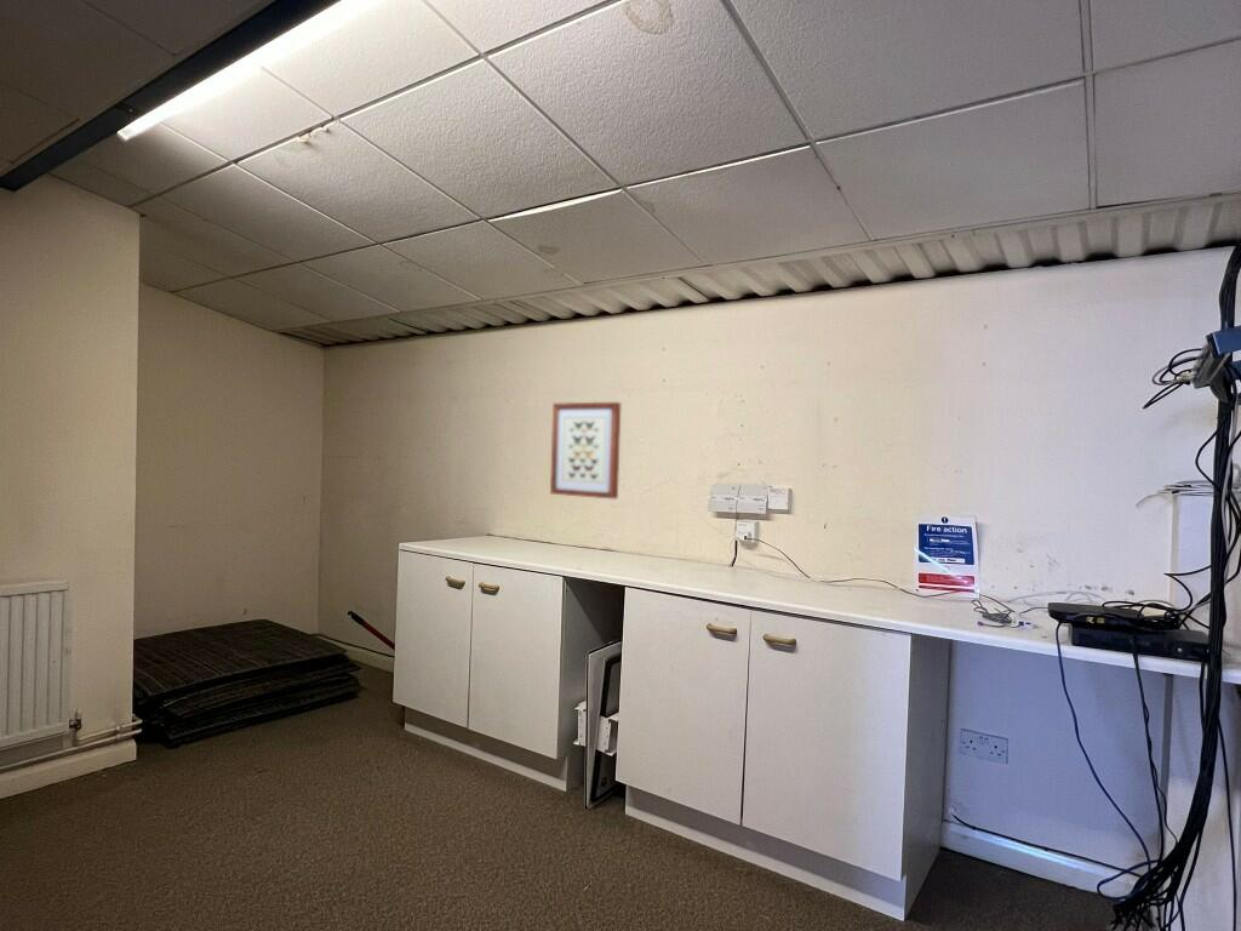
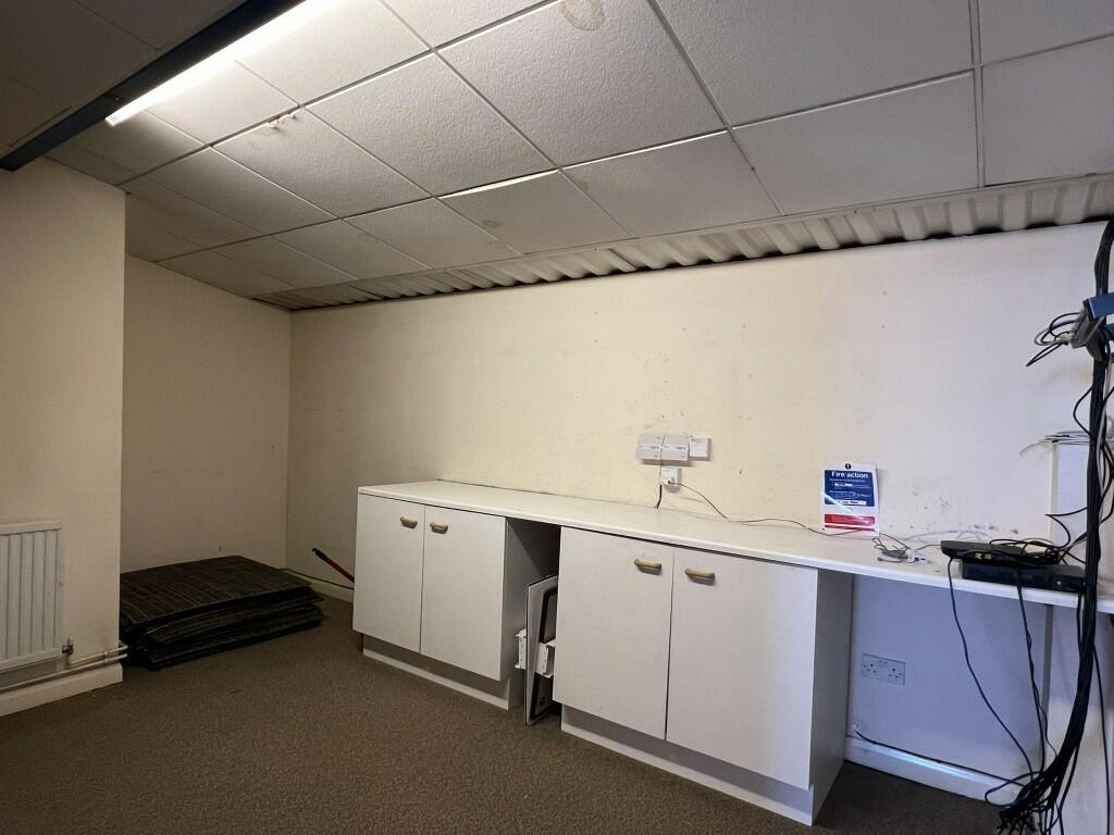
- wall art [549,401,622,499]
